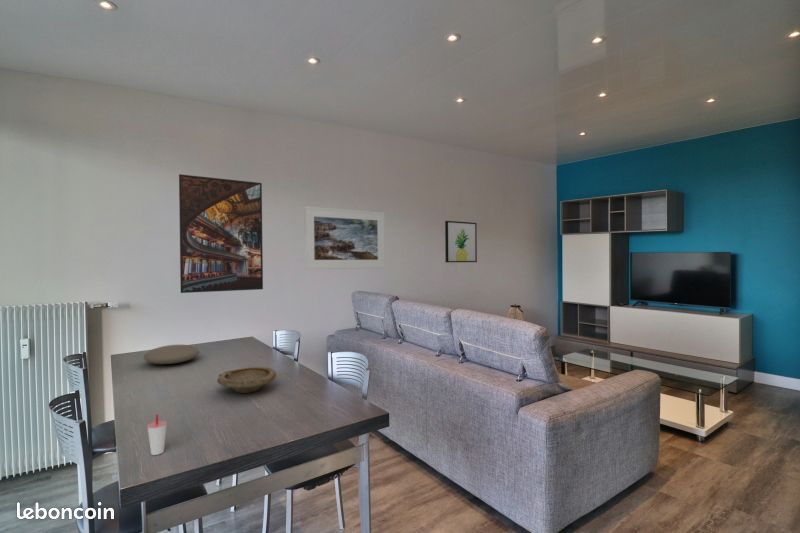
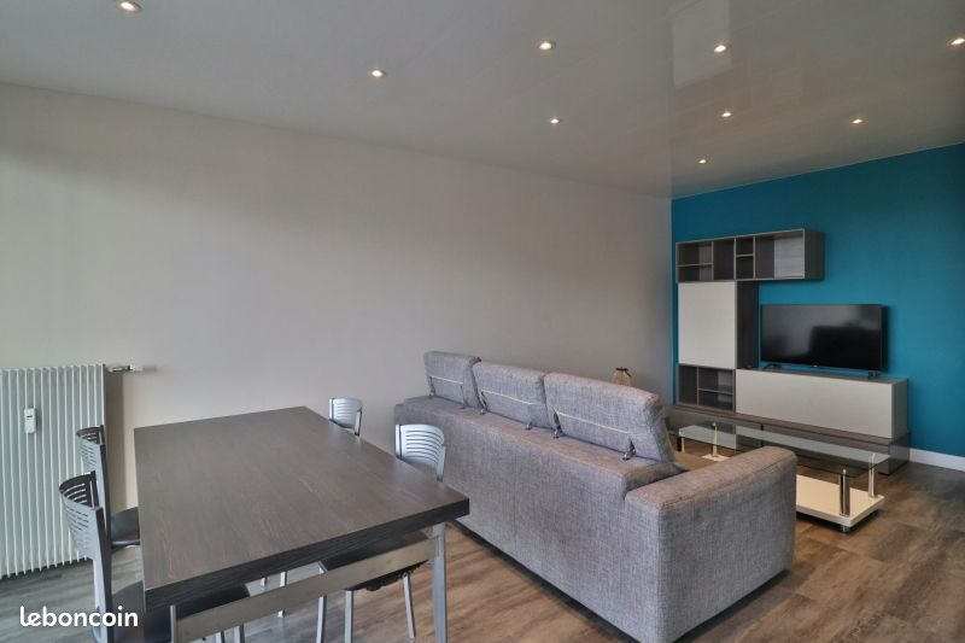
- cup [146,413,168,456]
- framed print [178,173,264,294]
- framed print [303,205,386,270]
- bowl [216,366,277,394]
- plate [143,344,201,365]
- wall art [444,220,478,263]
